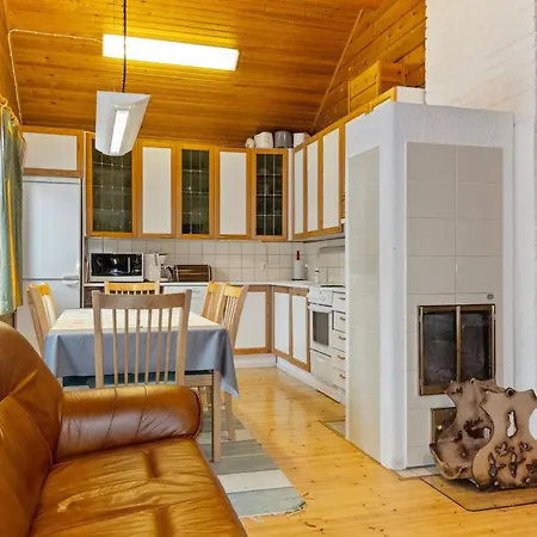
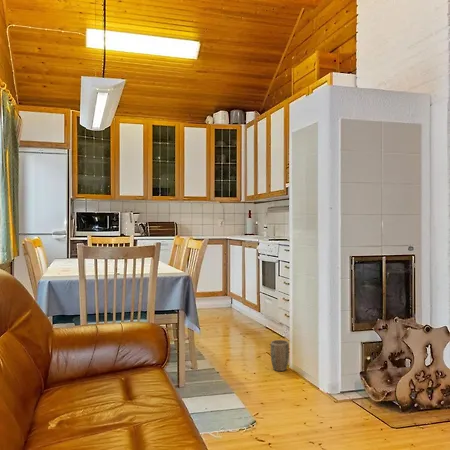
+ plant pot [270,339,290,372]
